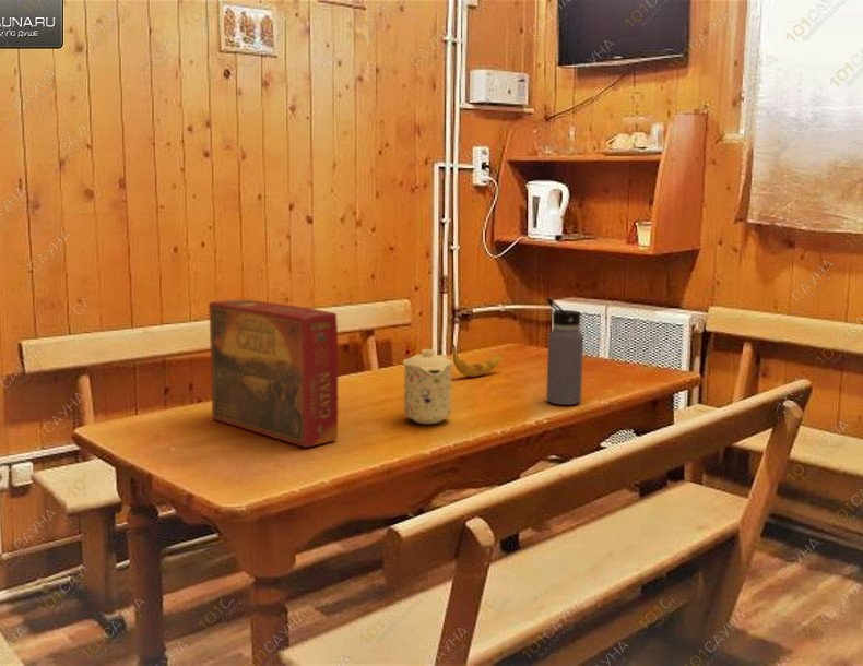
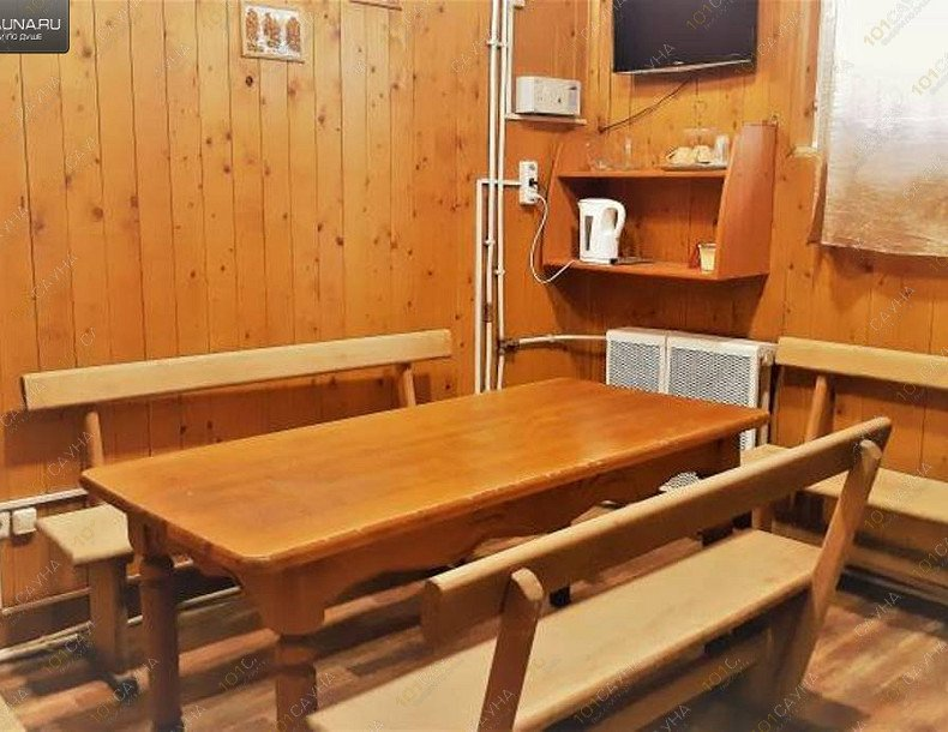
- board game [208,298,339,449]
- water bottle [545,297,584,406]
- mug [402,348,454,425]
- banana [451,344,503,378]
